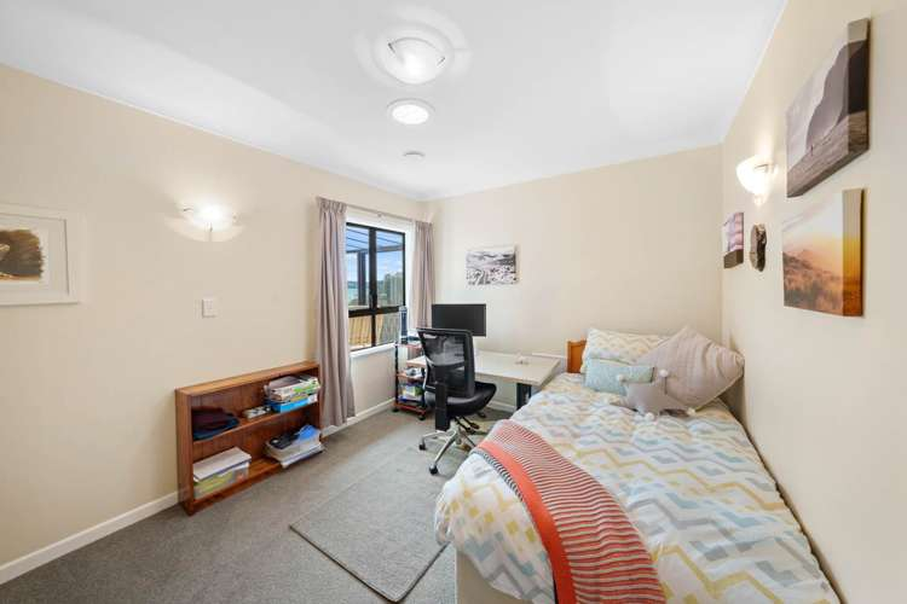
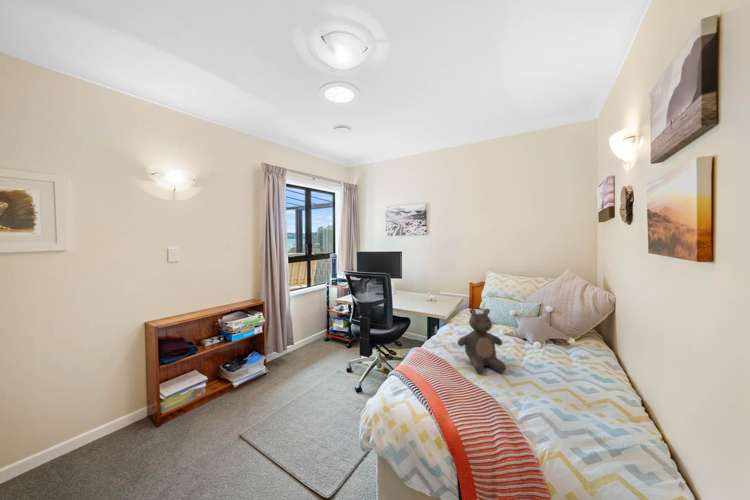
+ teddy bear [457,308,507,374]
